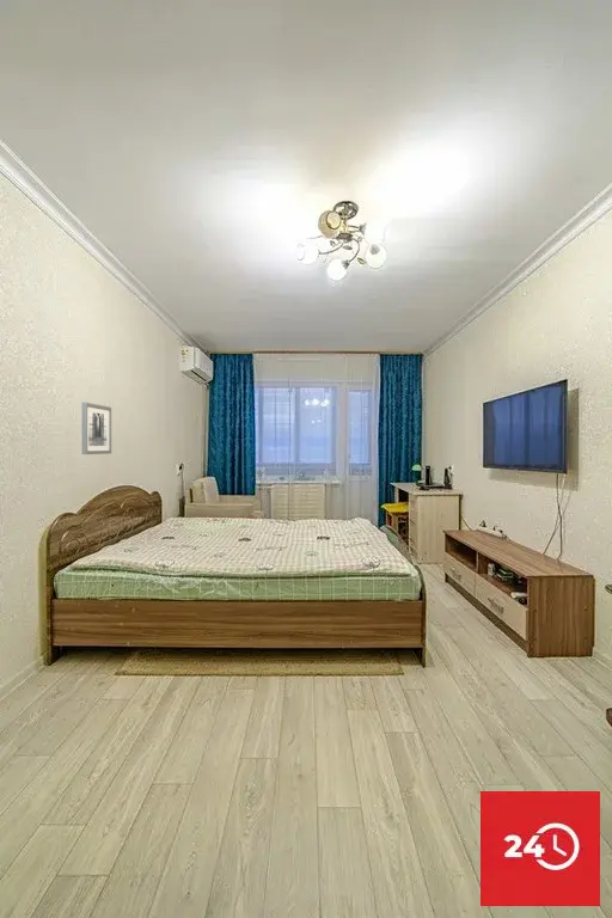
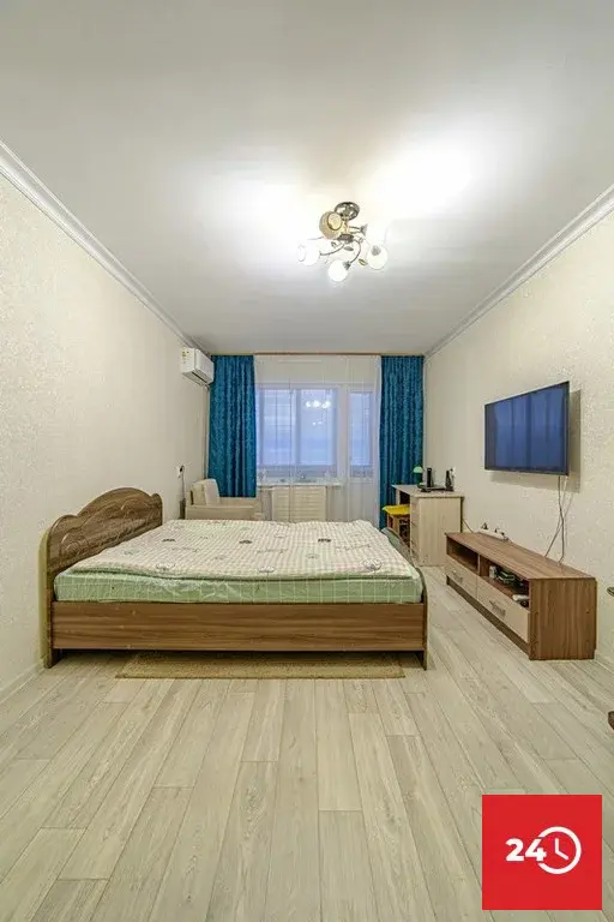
- wall art [81,402,112,455]
